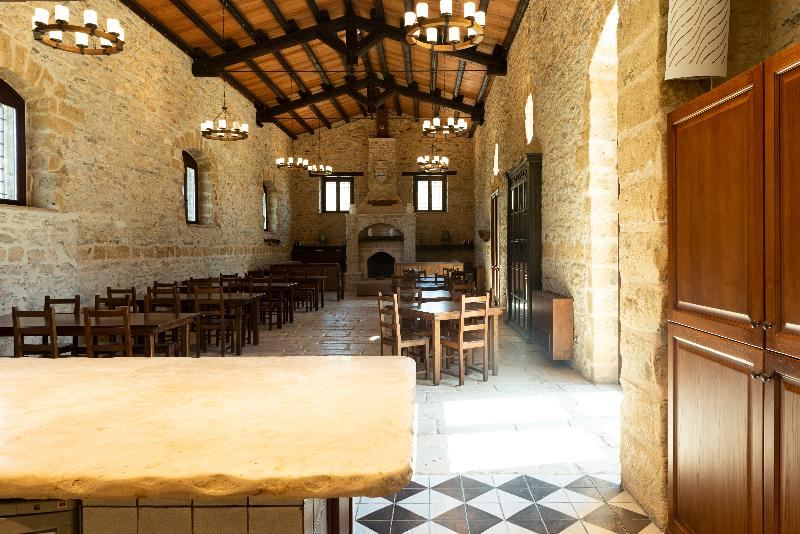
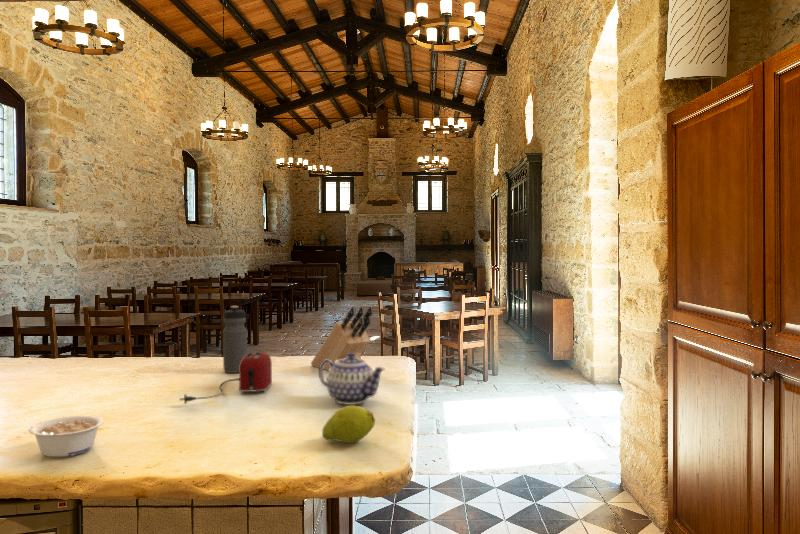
+ teapot [318,353,386,406]
+ toaster [178,351,273,405]
+ knife block [310,306,374,371]
+ water bottle [222,305,248,374]
+ legume [28,414,105,458]
+ fruit [321,405,376,444]
